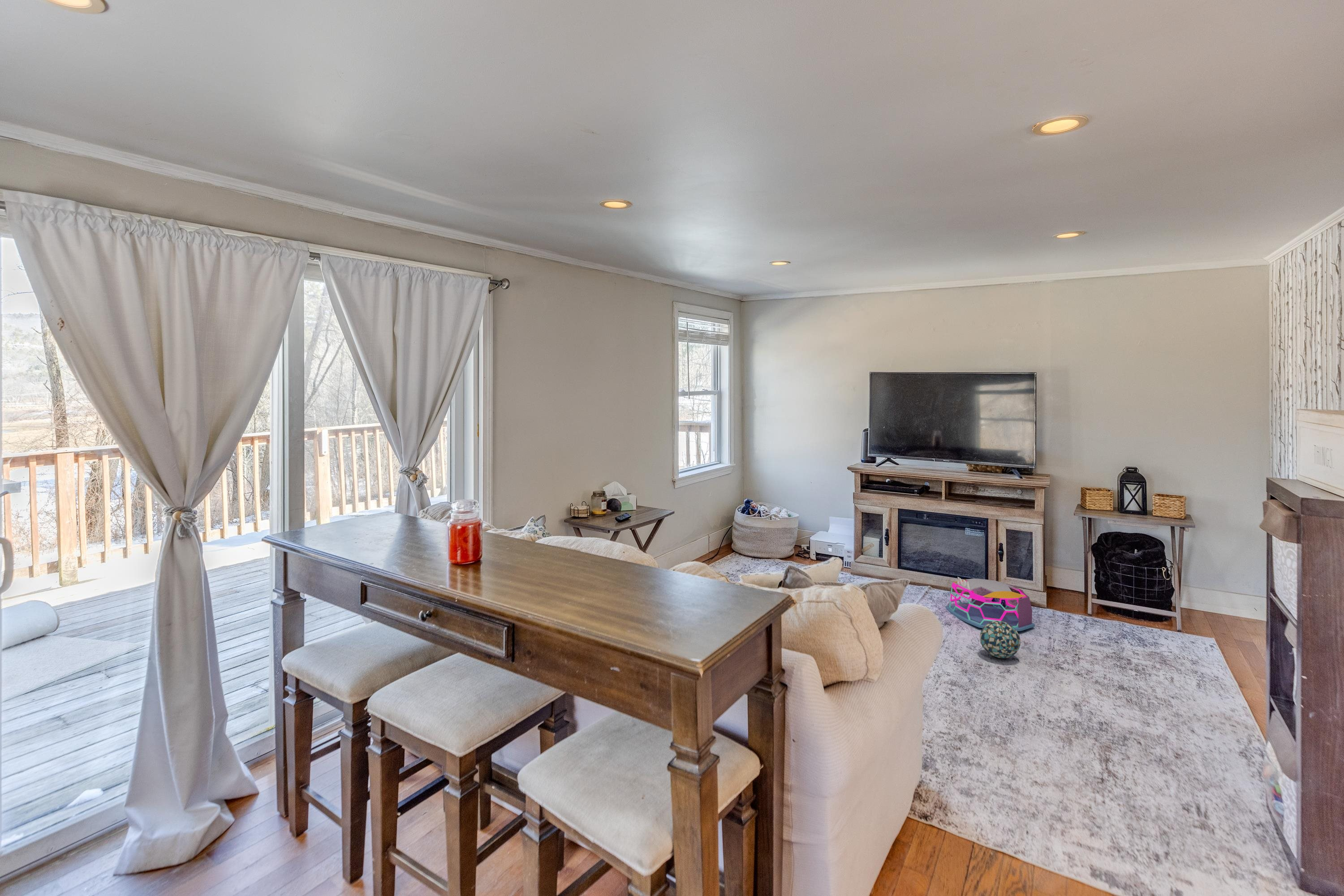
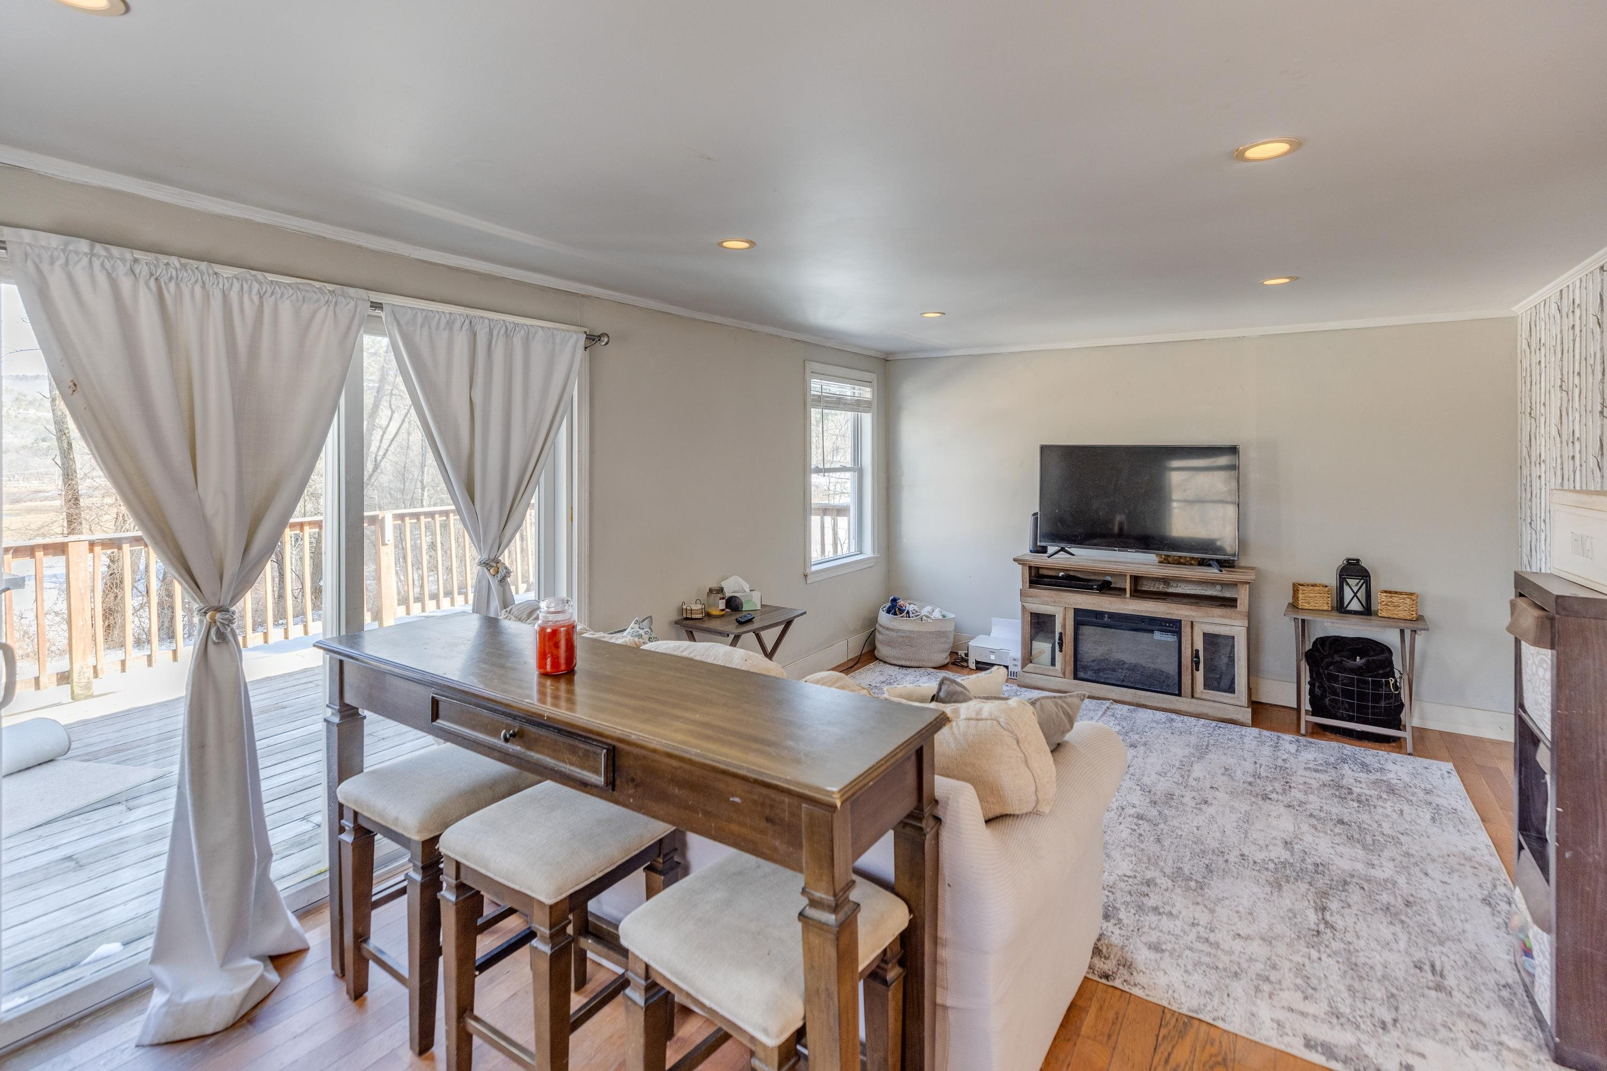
- decorative ball [979,621,1021,659]
- storage bin [944,576,1035,631]
